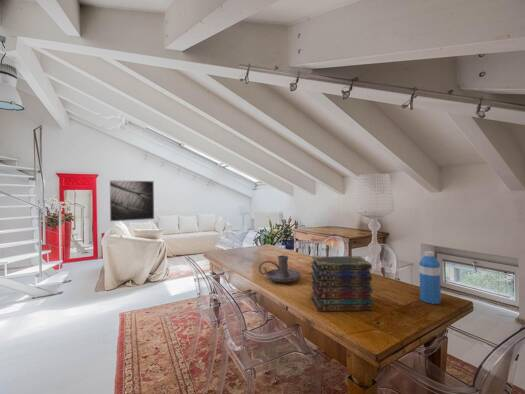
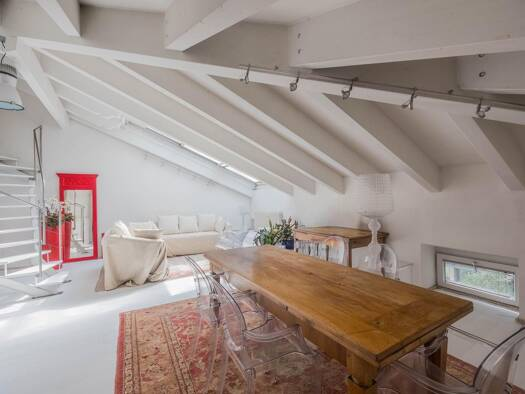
- book stack [310,255,374,312]
- candle holder [258,254,302,283]
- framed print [109,179,155,222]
- water bottle [418,250,442,305]
